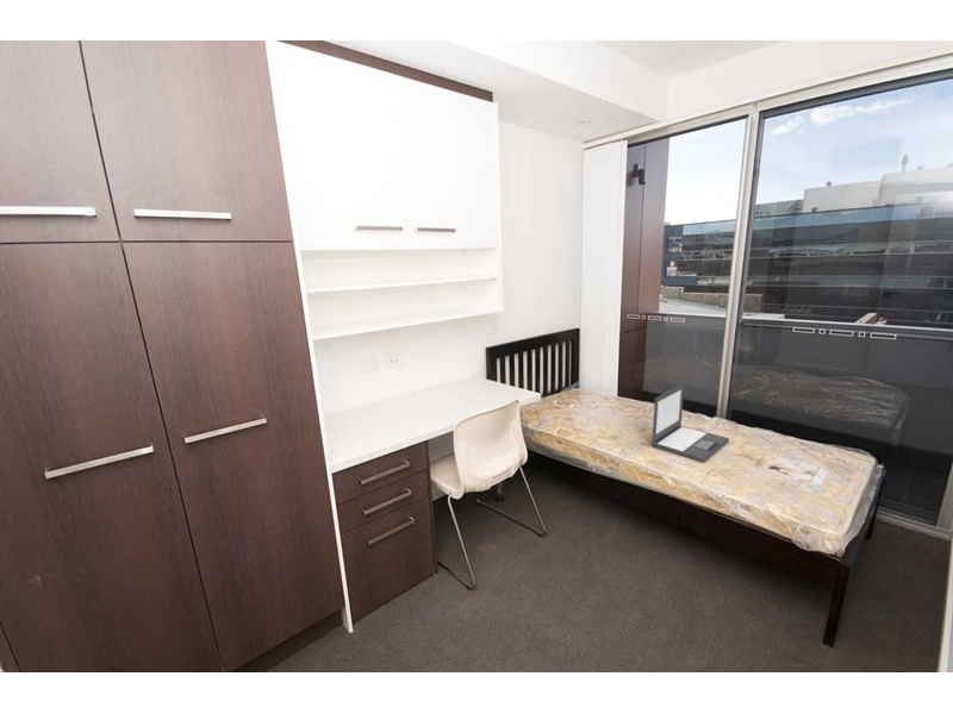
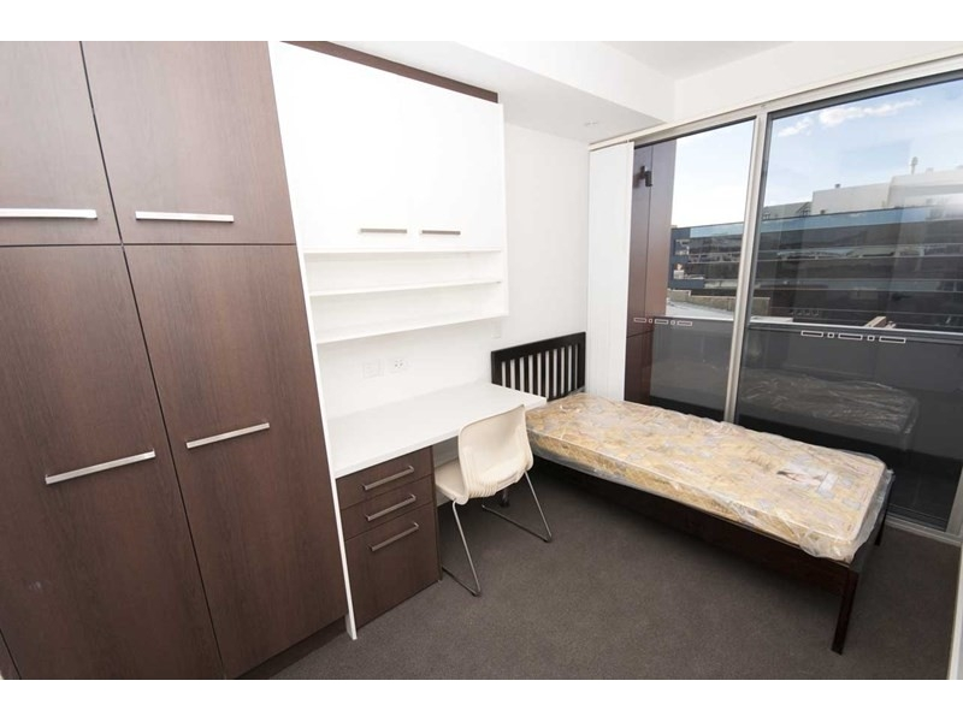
- laptop [650,383,730,463]
